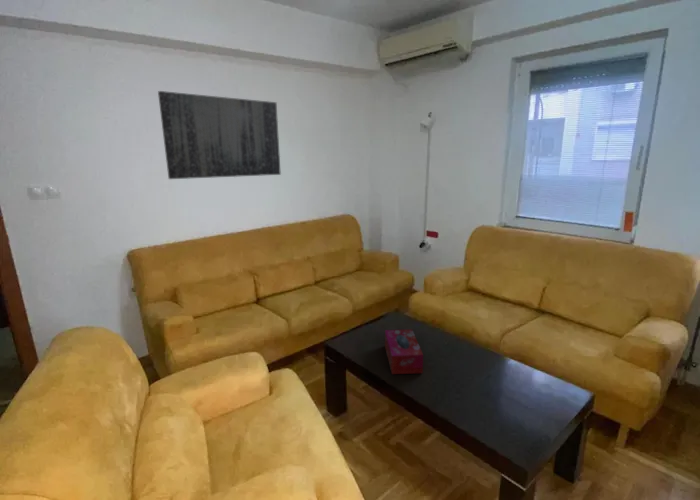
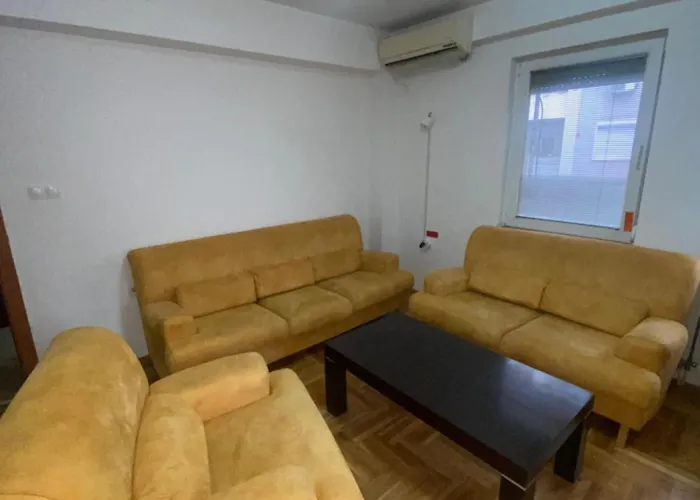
- wall art [157,90,282,180]
- tissue box [384,328,424,375]
